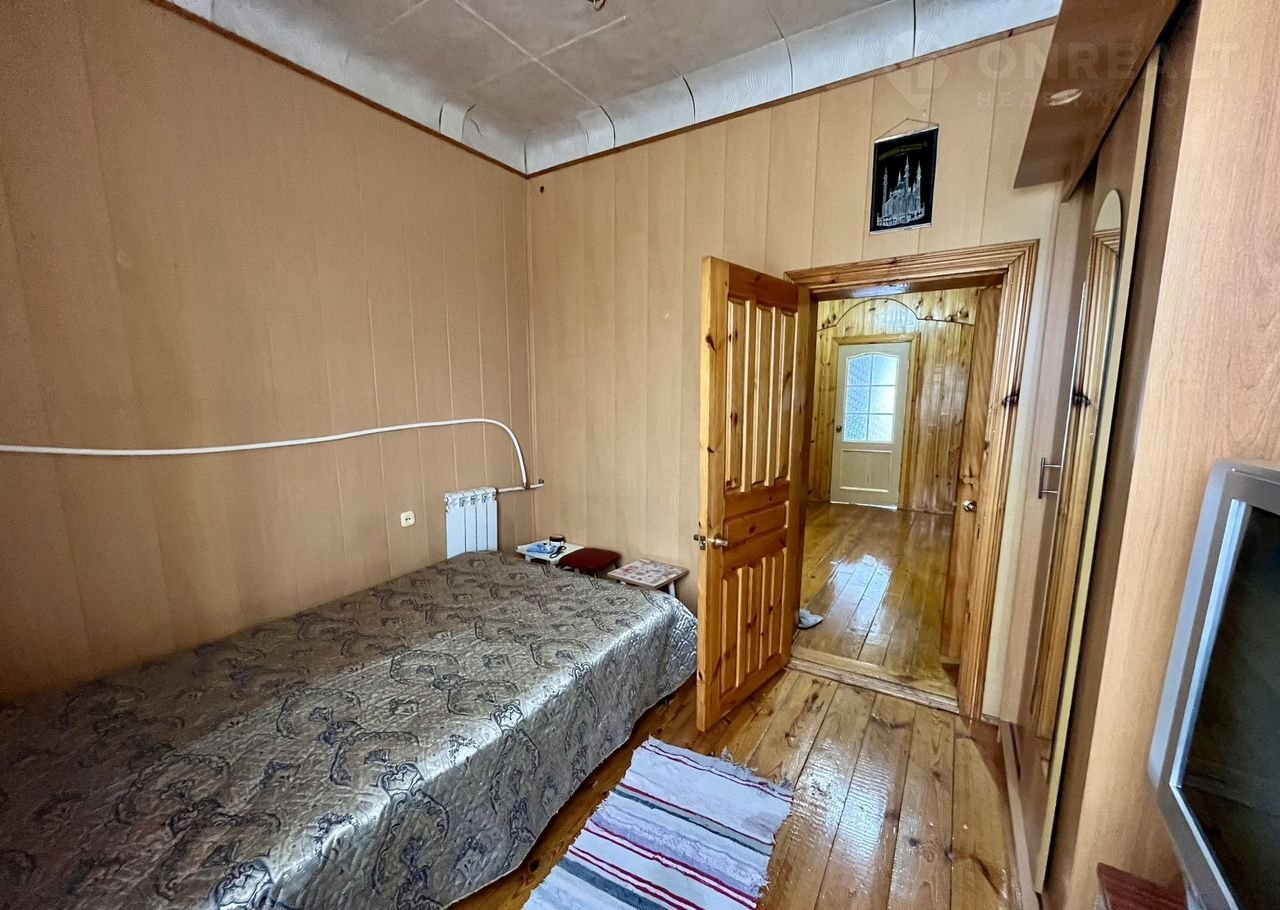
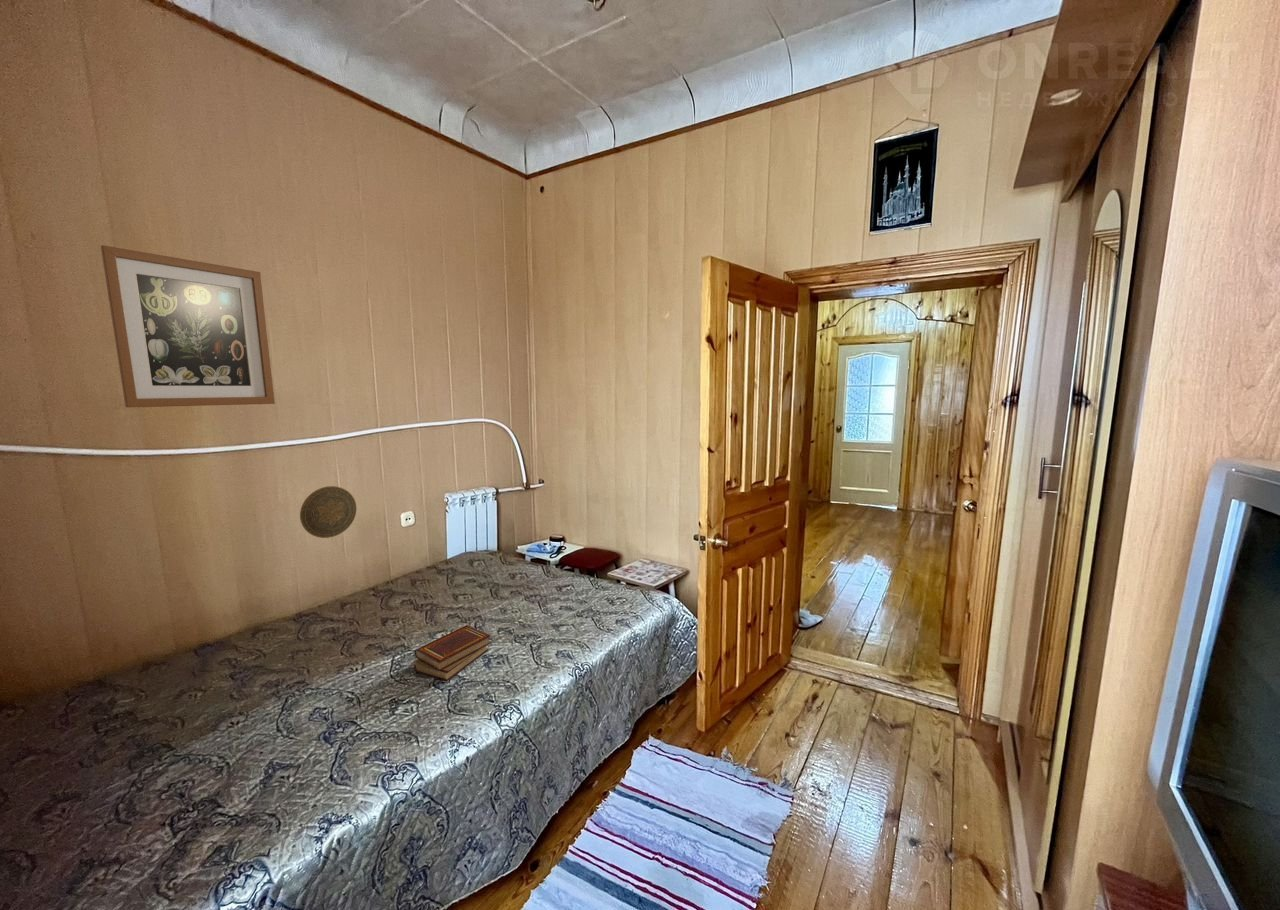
+ decorative plate [299,485,357,539]
+ wall art [100,244,276,408]
+ book set [410,624,492,682]
